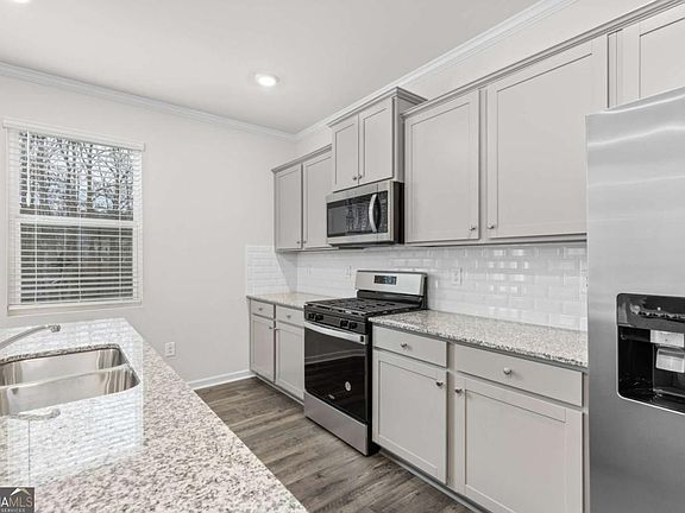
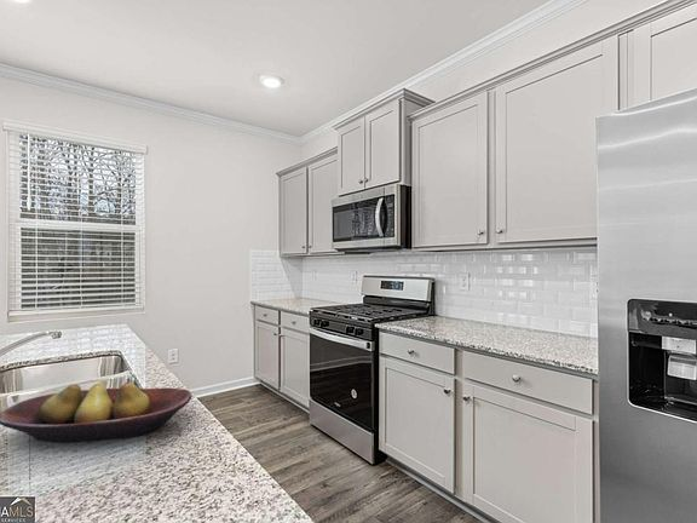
+ fruit bowl [0,381,194,443]
